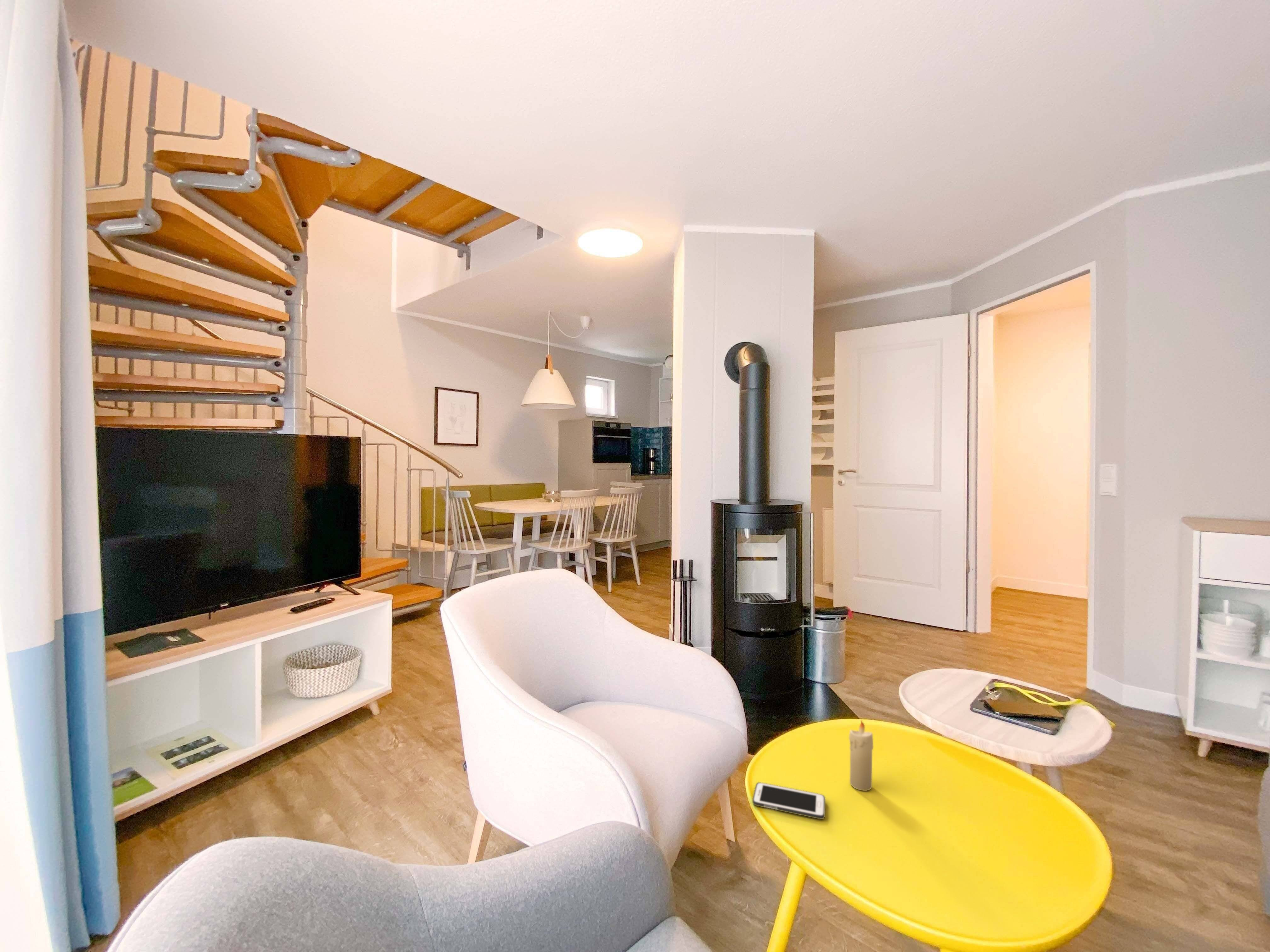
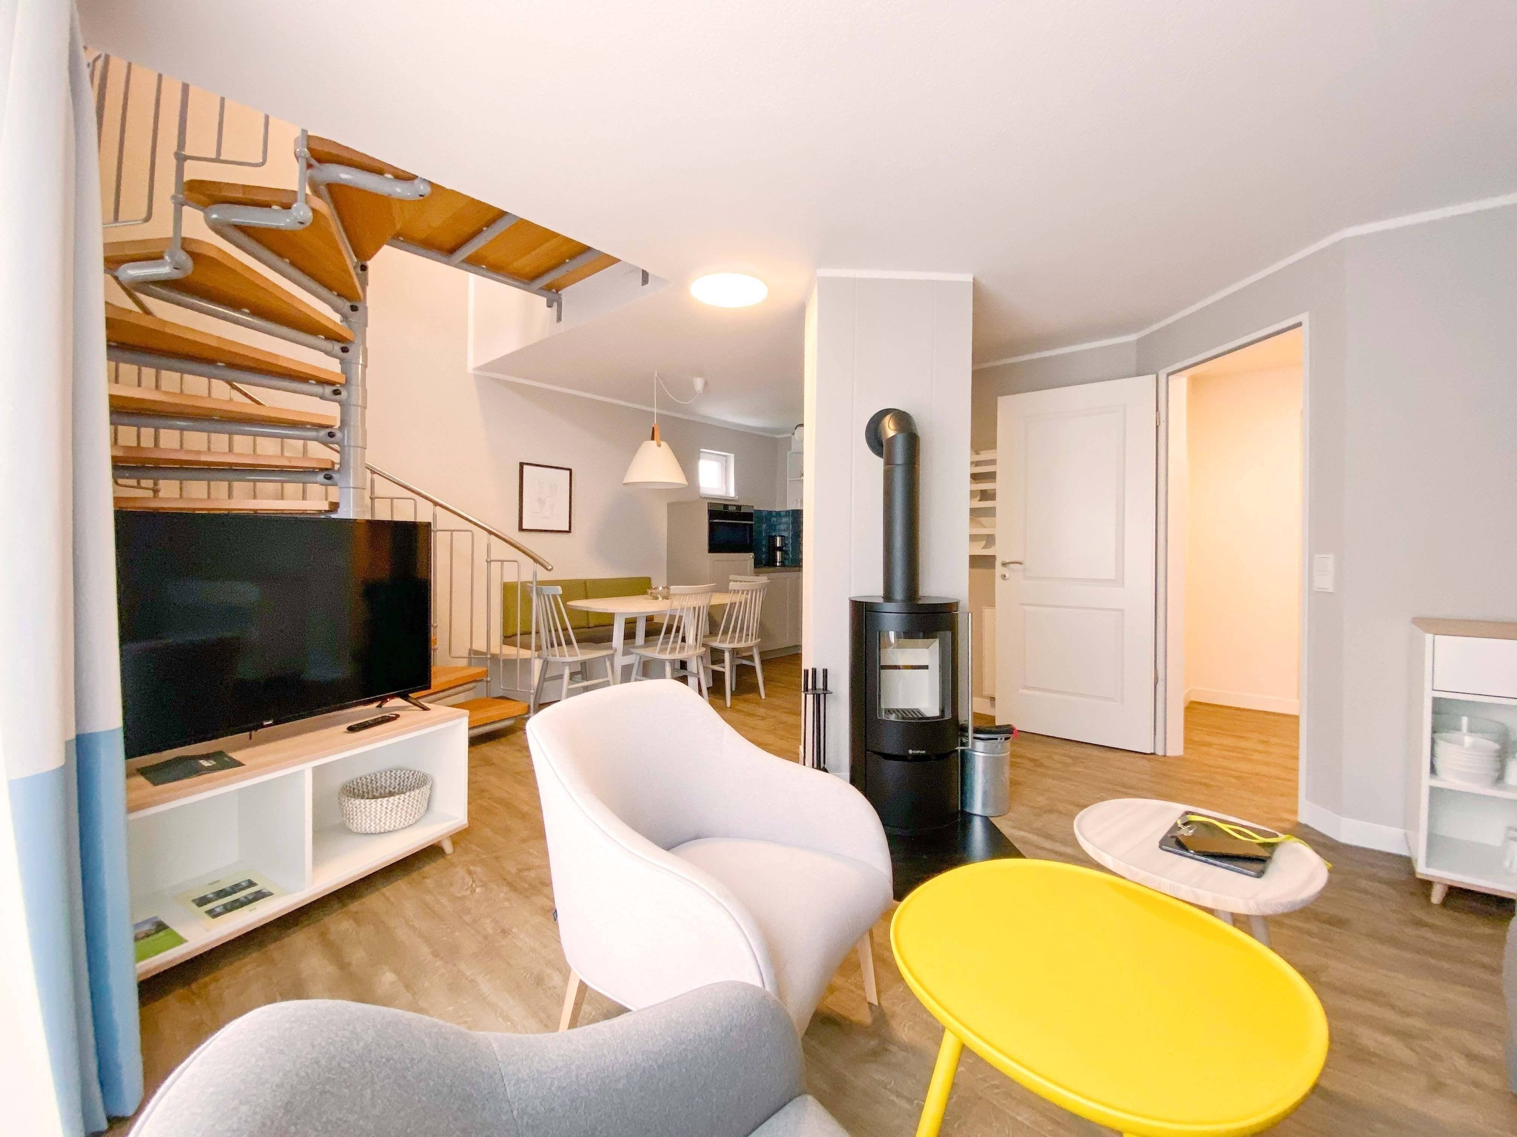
- candle [849,720,873,791]
- cell phone [752,782,826,819]
